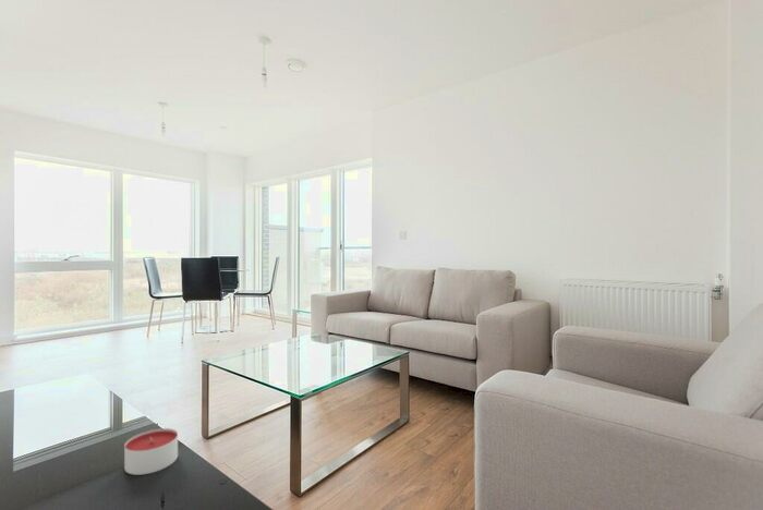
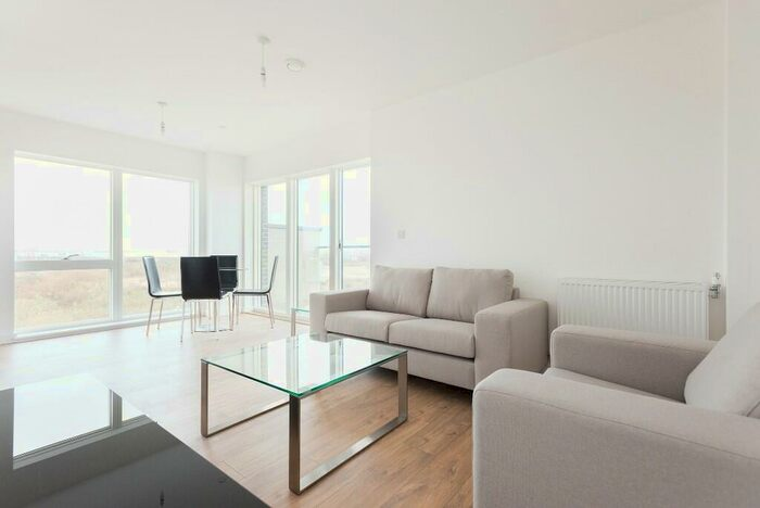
- candle [123,427,179,476]
